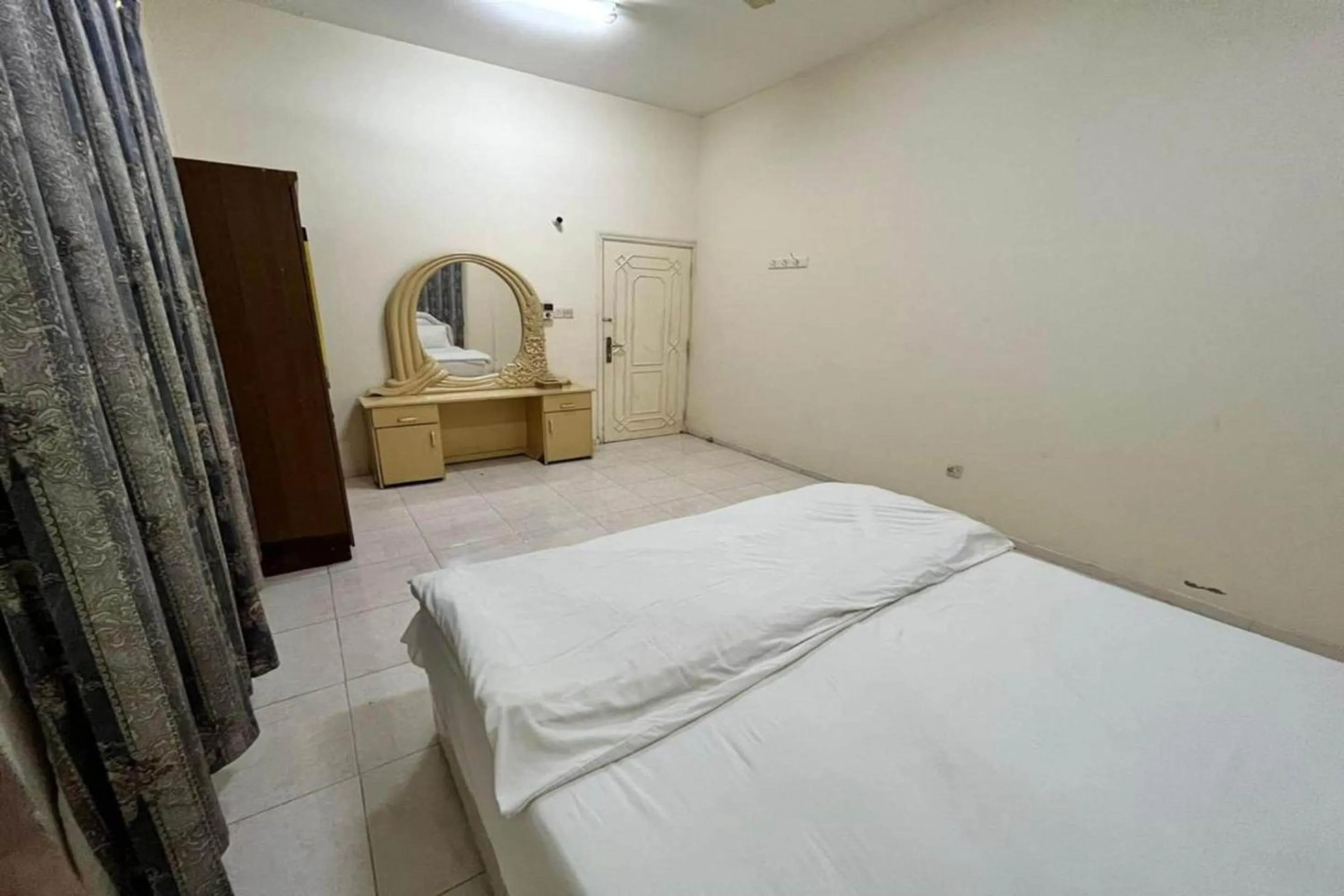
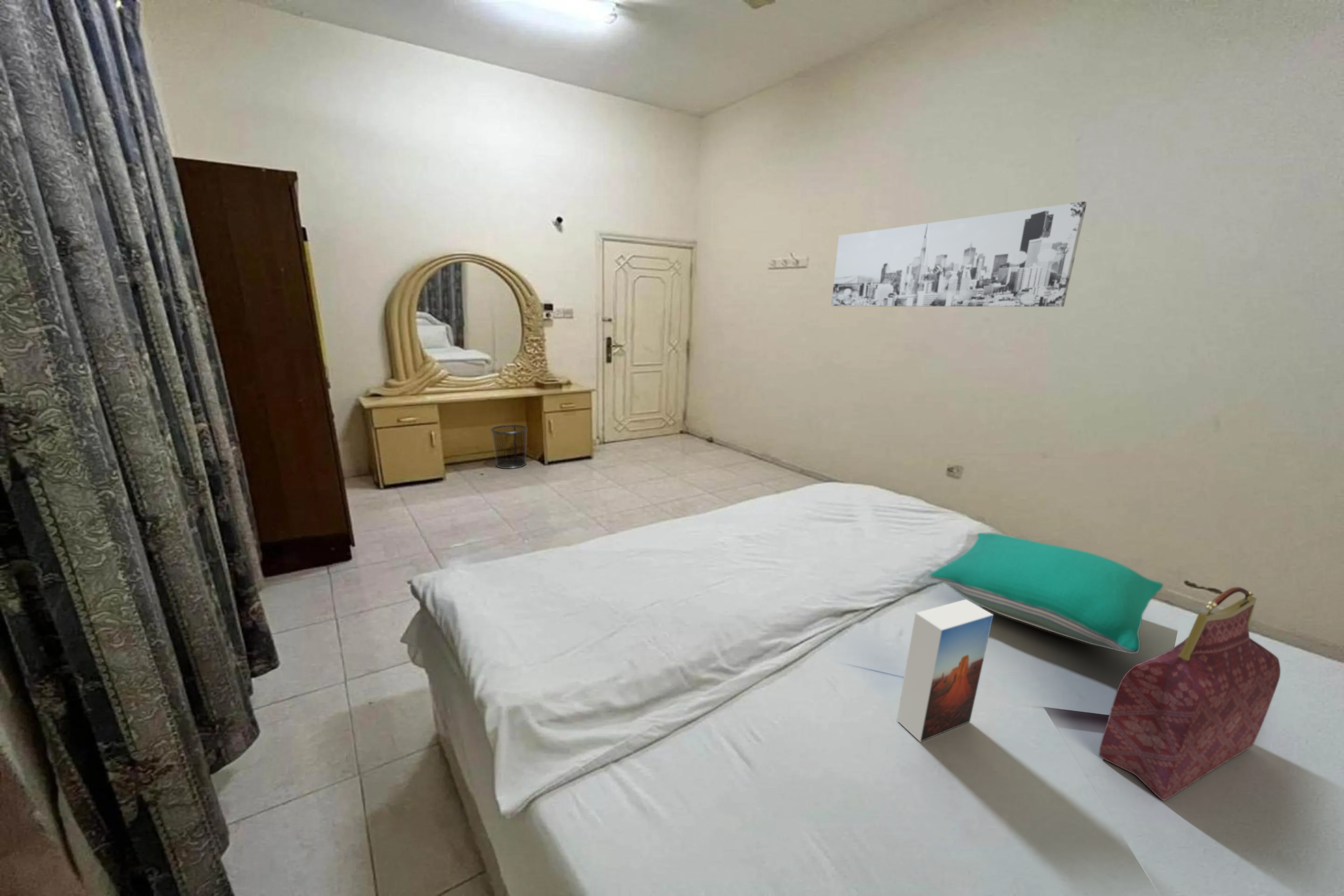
+ waste bin [490,424,528,469]
+ pillow [928,532,1163,654]
+ book [896,599,994,742]
+ wall art [831,201,1087,307]
+ handbag [1099,587,1281,801]
